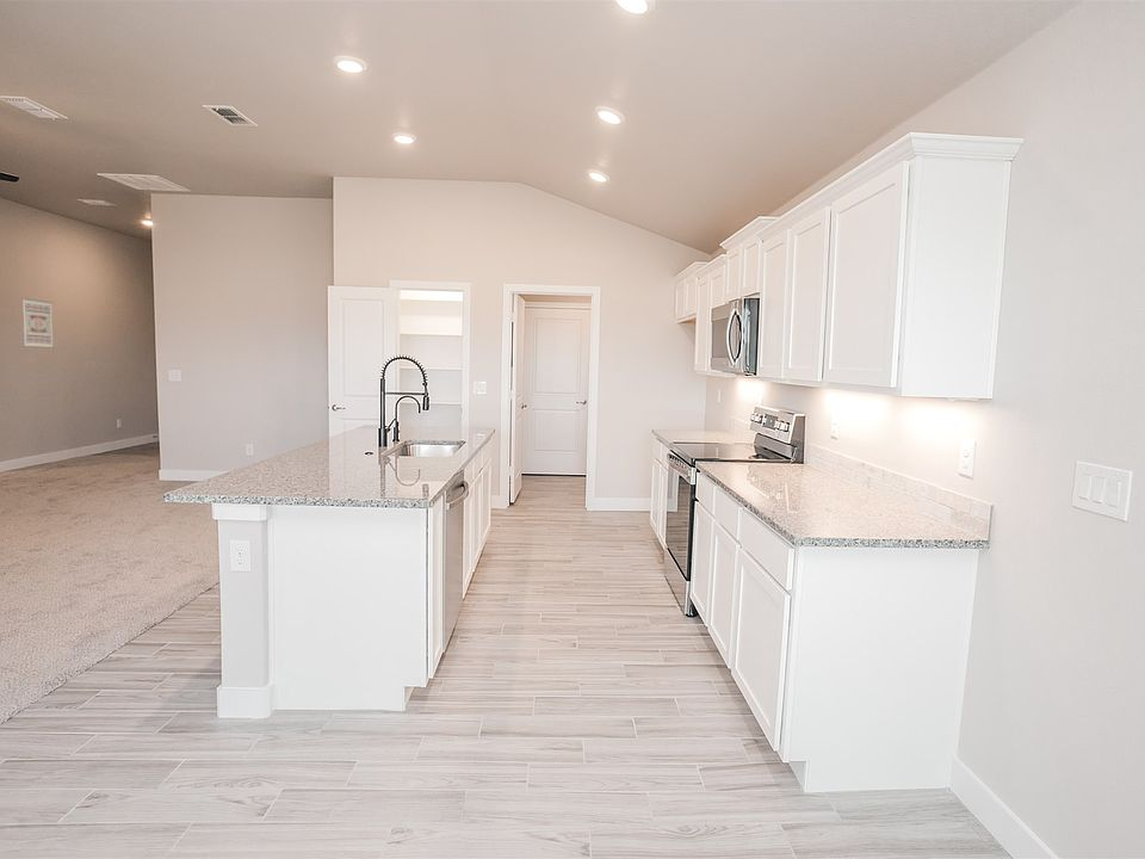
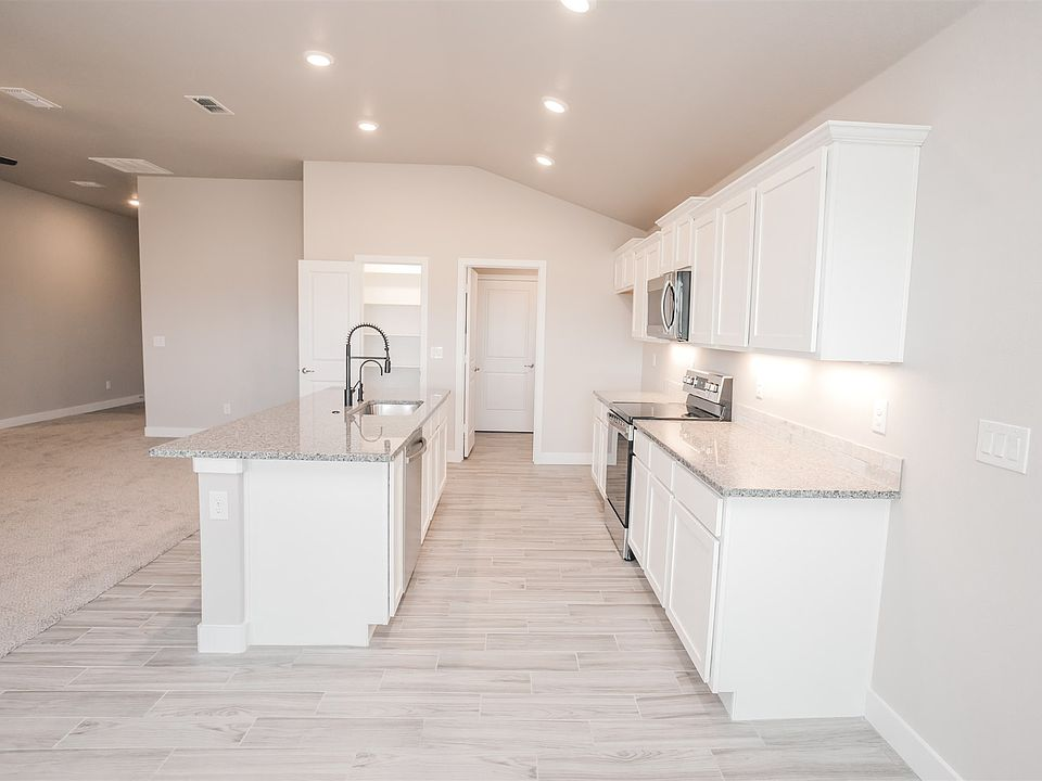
- wall art [20,297,55,350]
